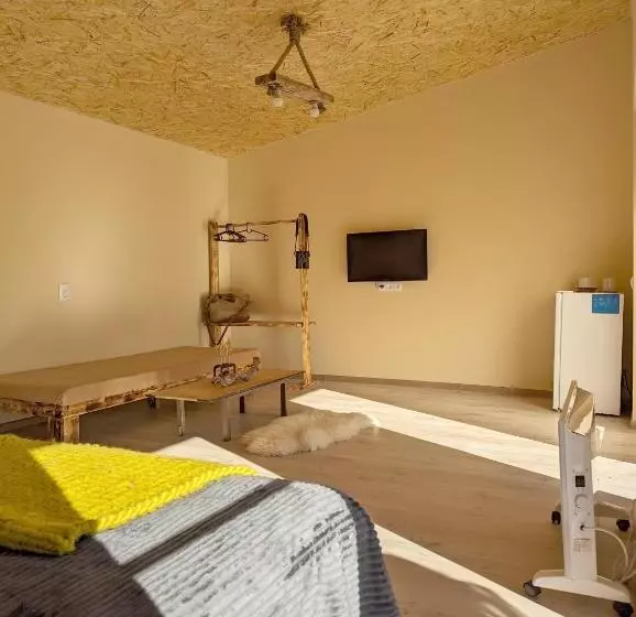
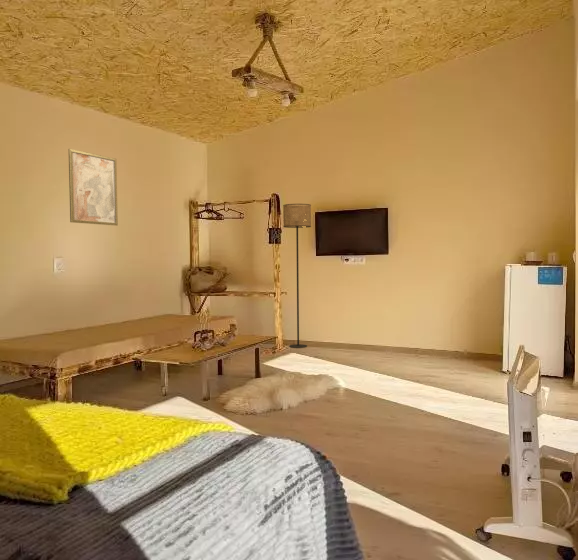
+ floor lamp [282,203,312,349]
+ wall art [68,148,119,226]
